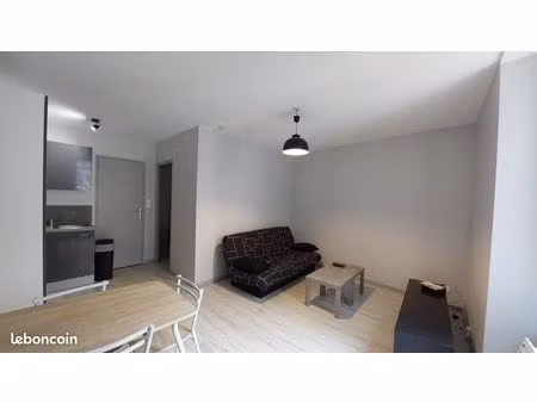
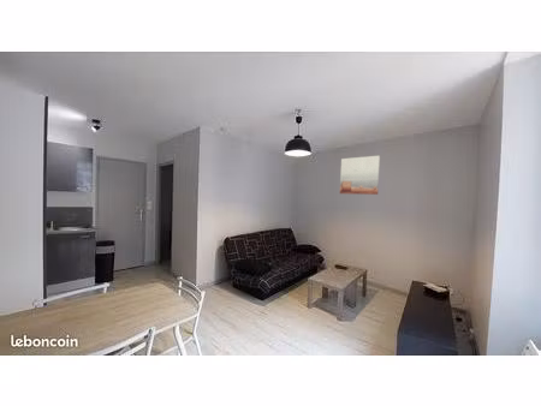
+ wall art [339,155,381,196]
